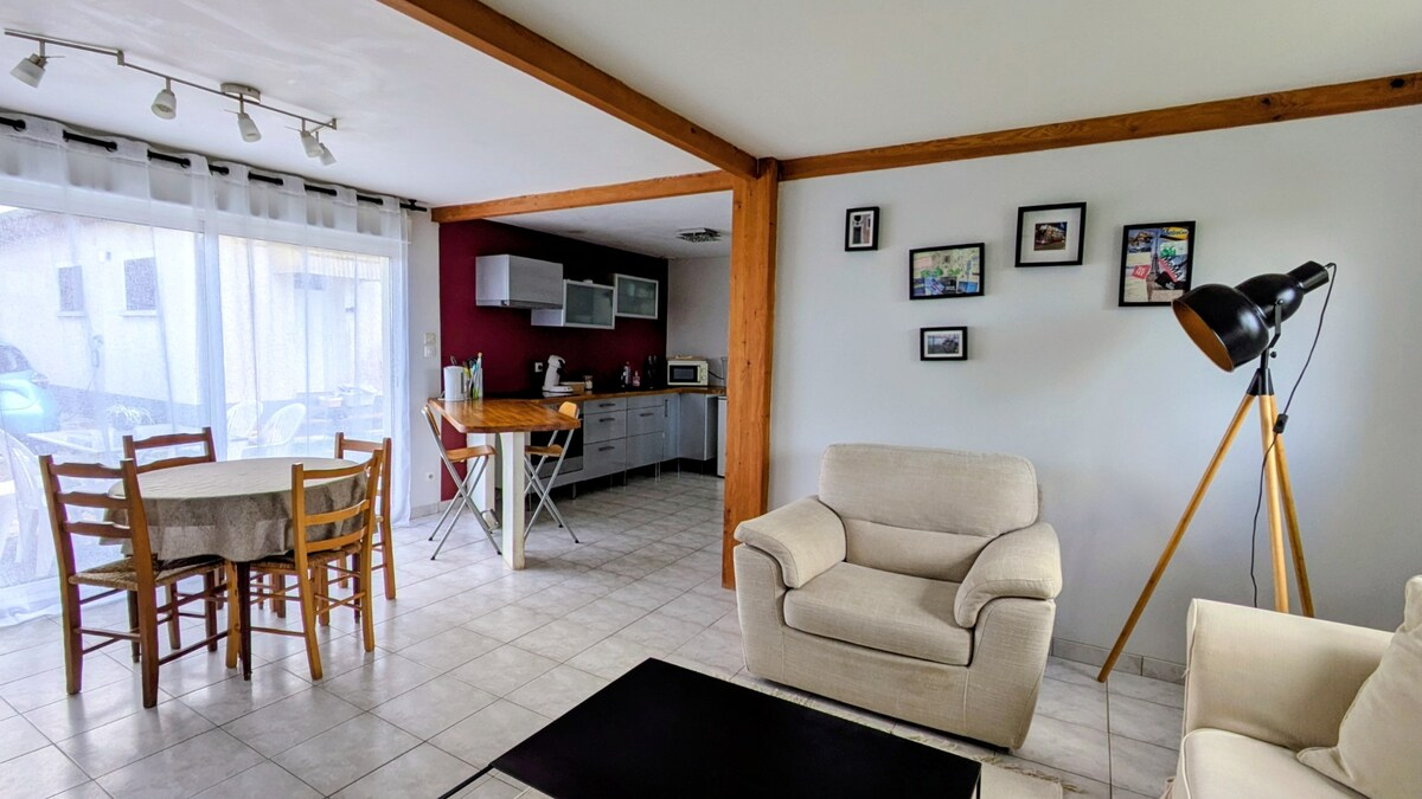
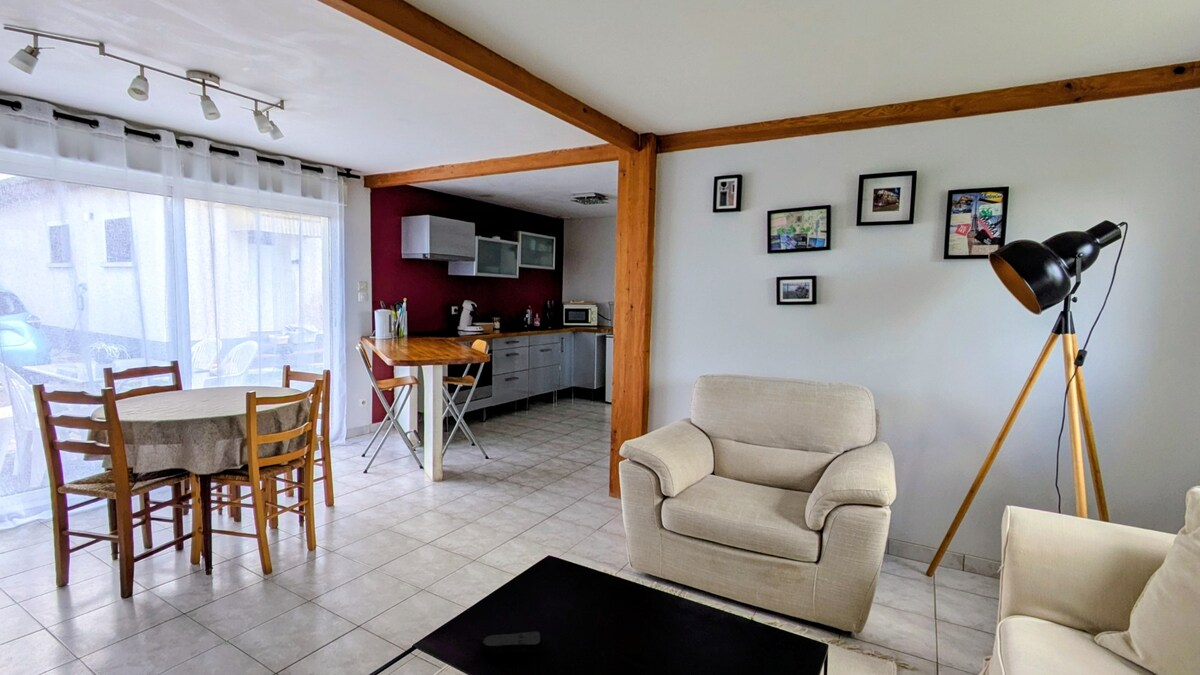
+ remote control [479,630,545,655]
